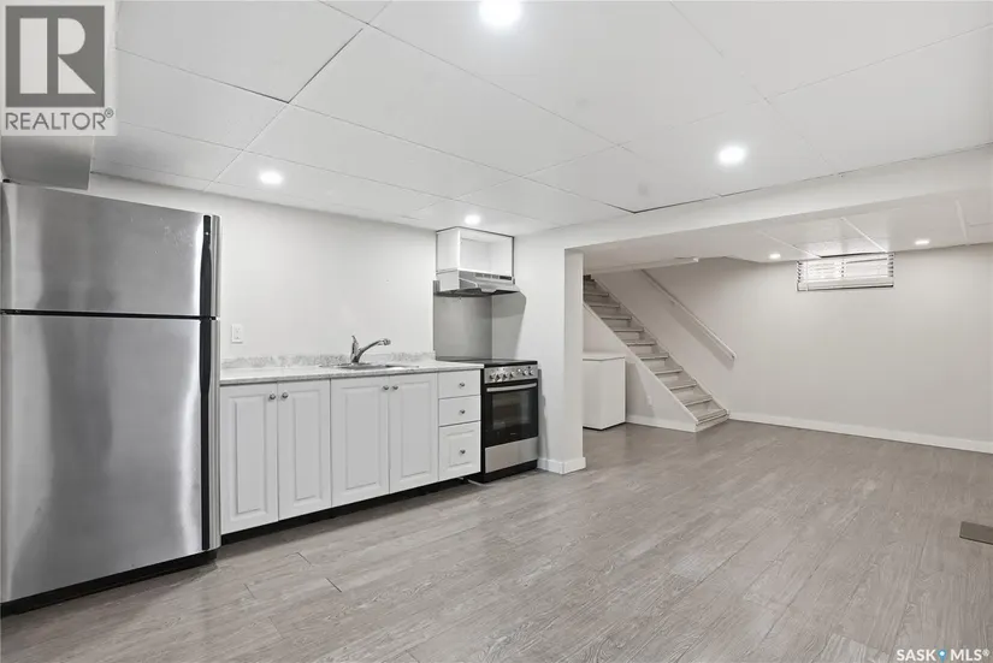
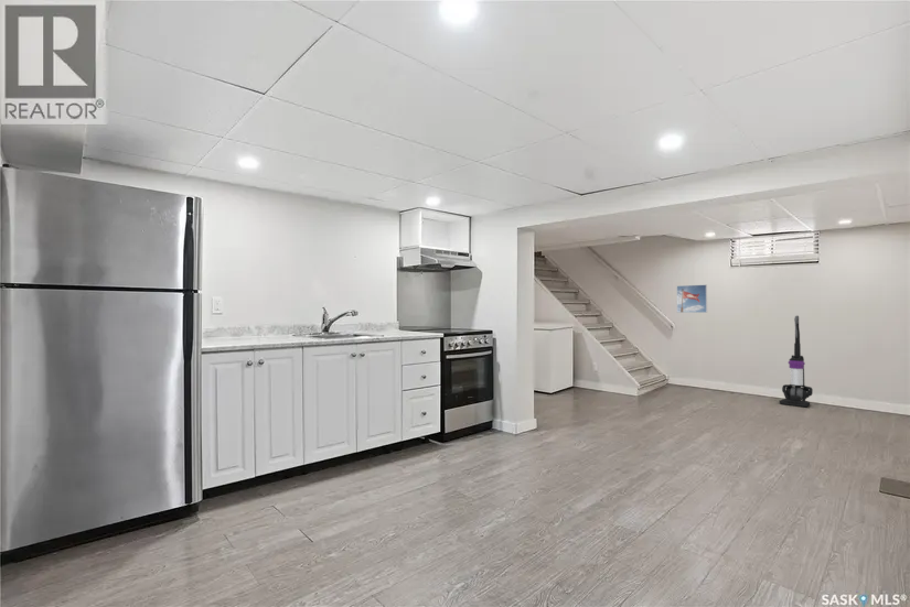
+ vacuum cleaner [779,315,814,408]
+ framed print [676,284,708,314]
